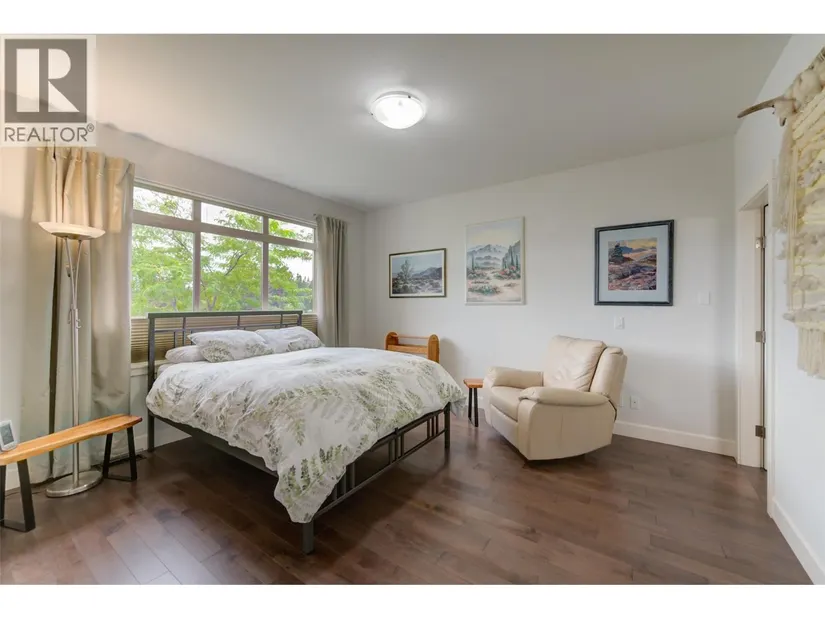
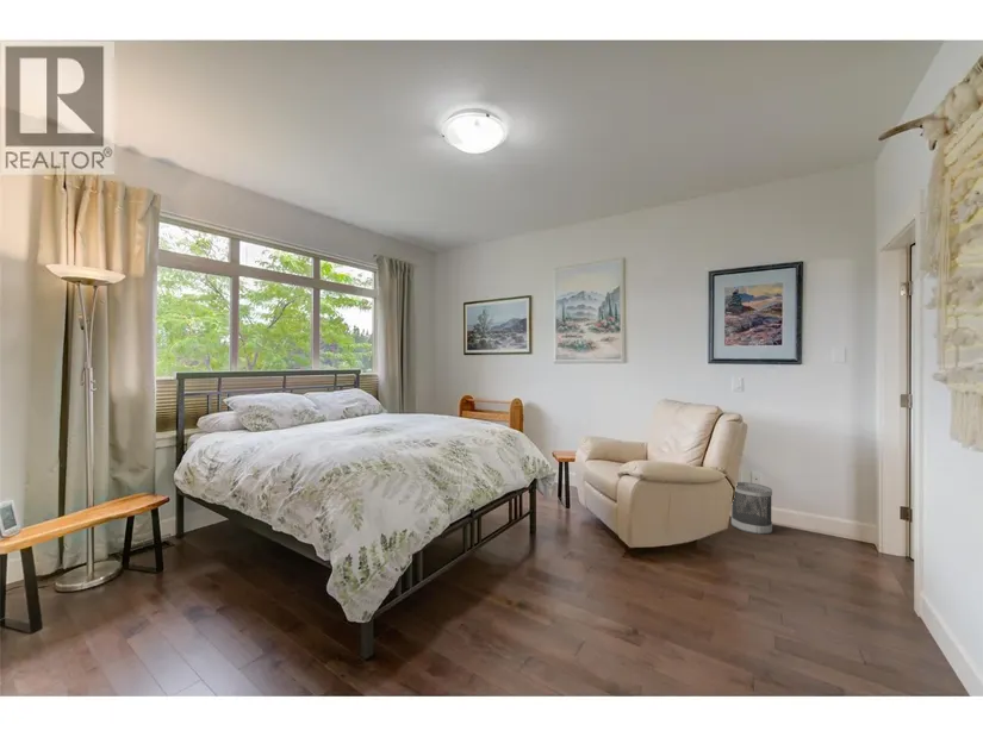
+ wastebasket [730,481,773,536]
